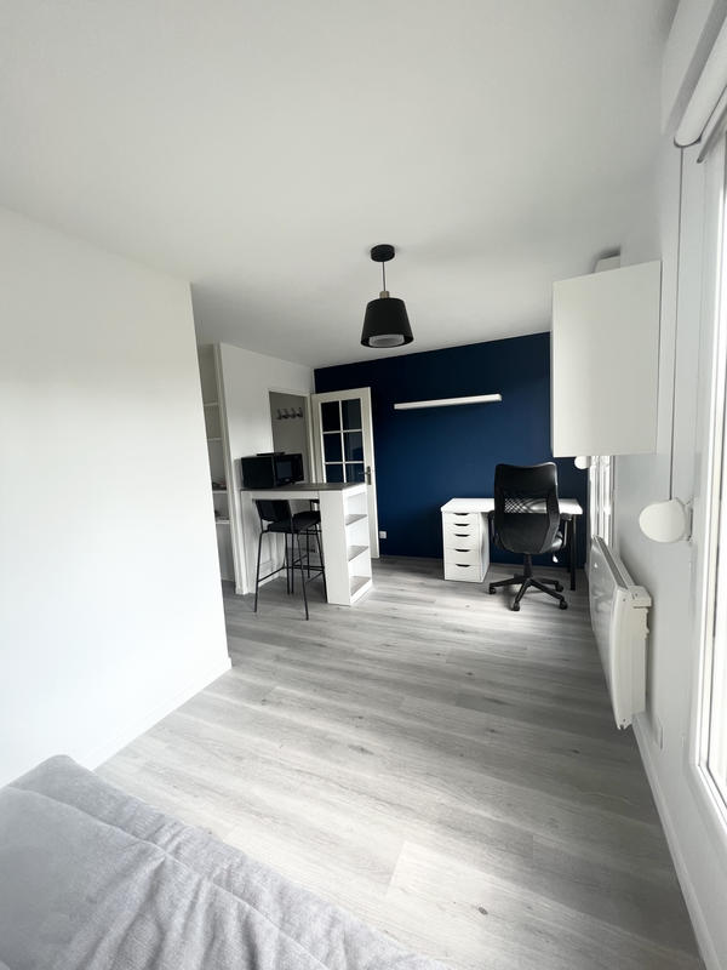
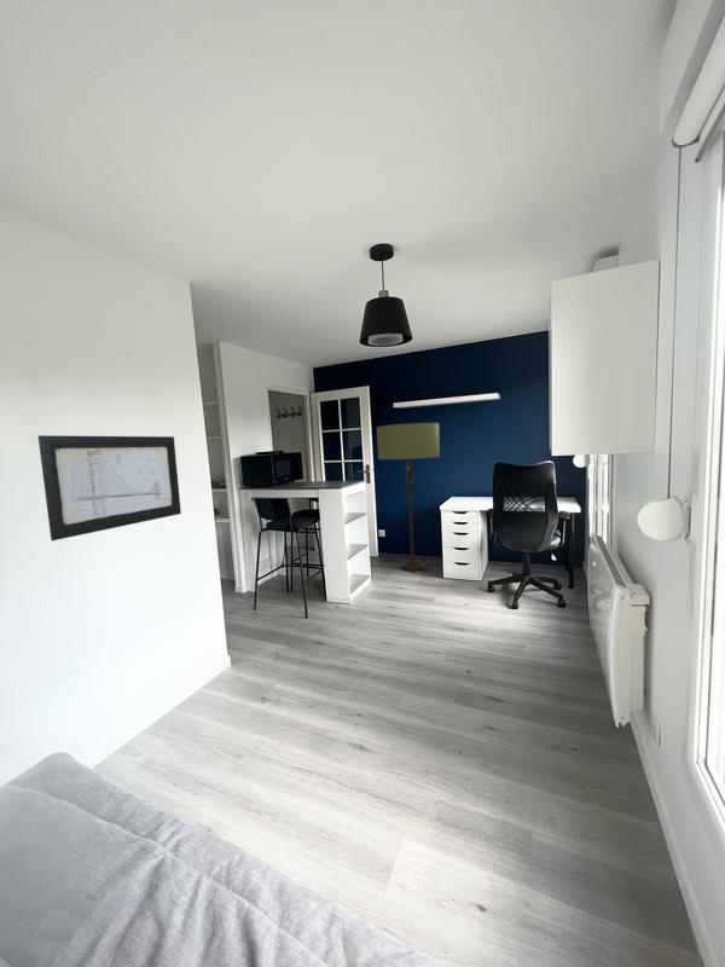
+ wall art [37,434,182,542]
+ floor lamp [376,422,441,572]
